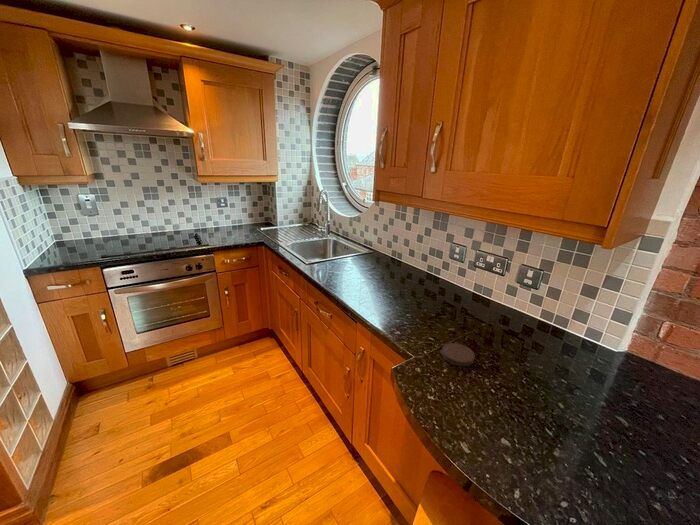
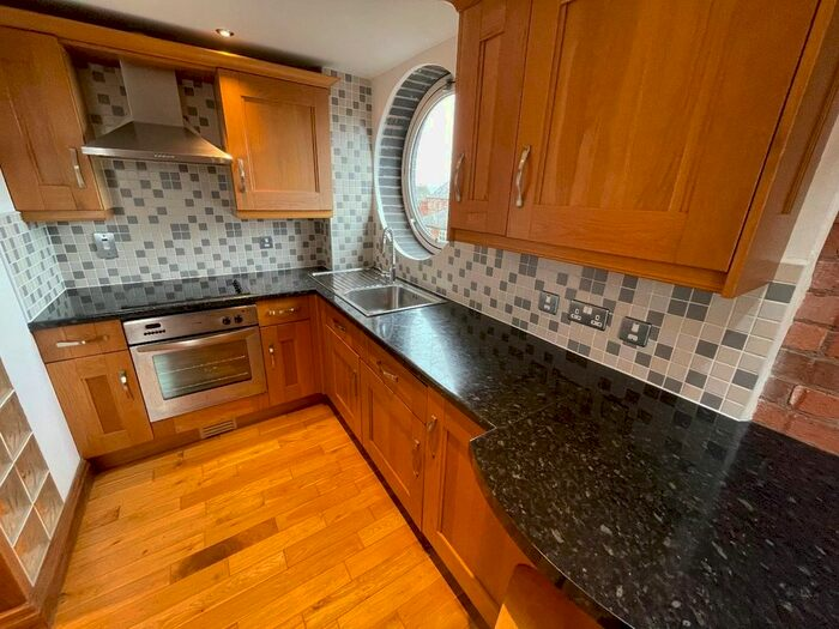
- coaster [441,342,476,367]
